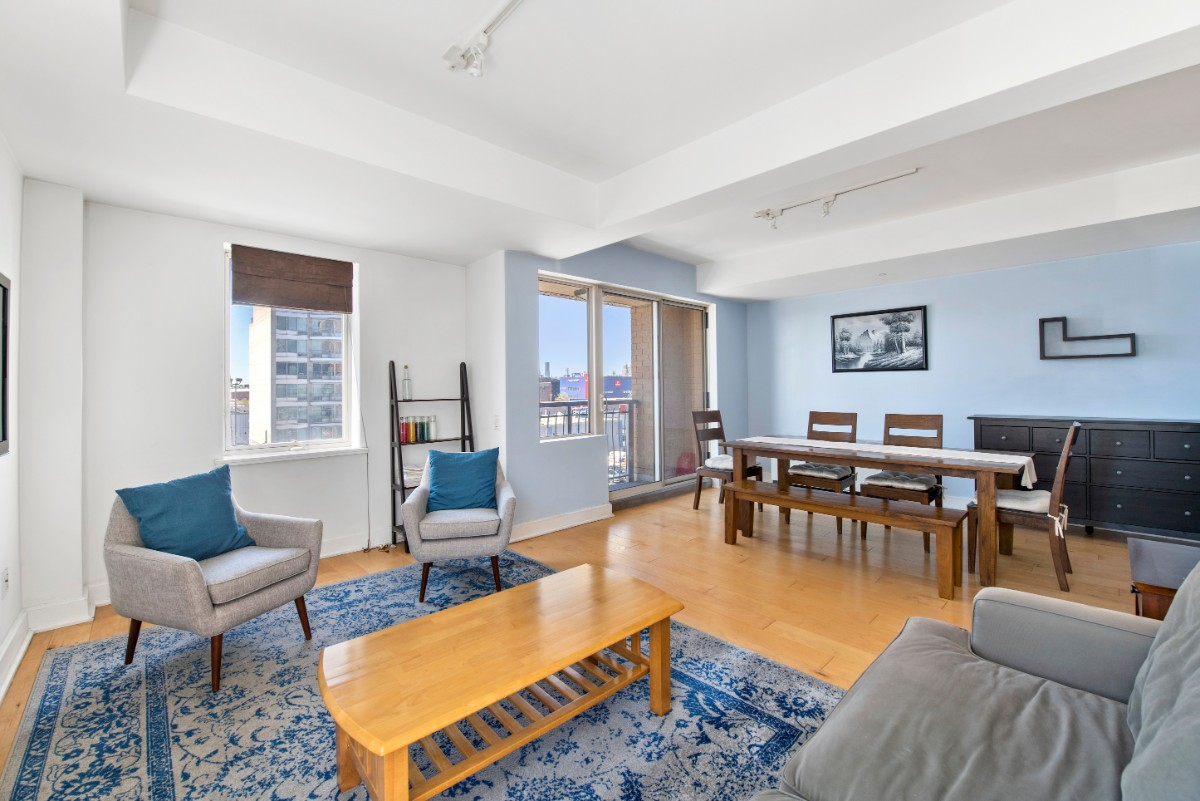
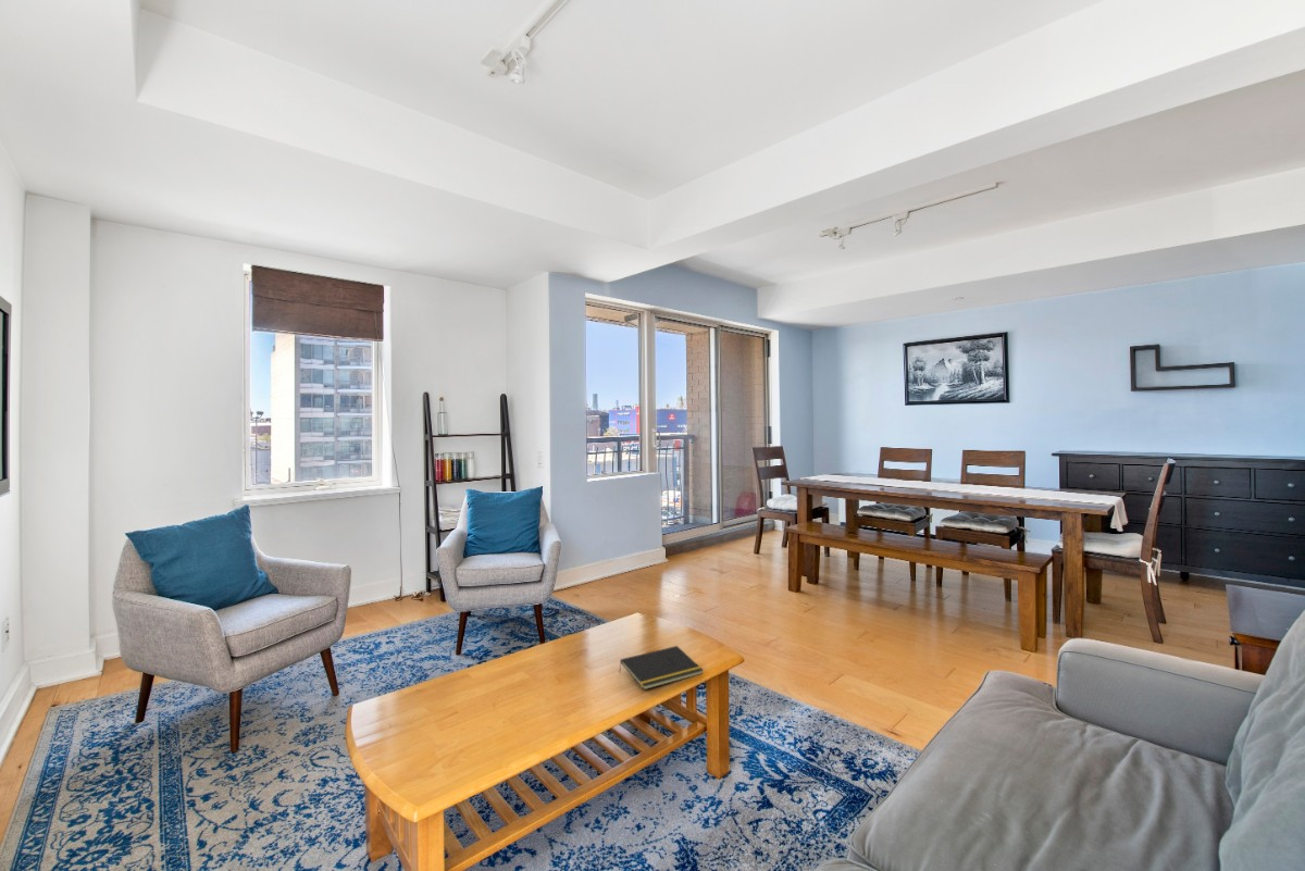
+ notepad [618,645,705,690]
